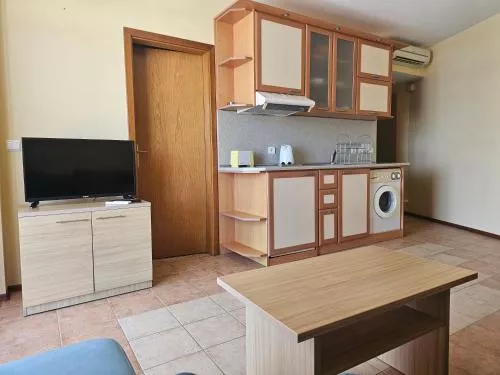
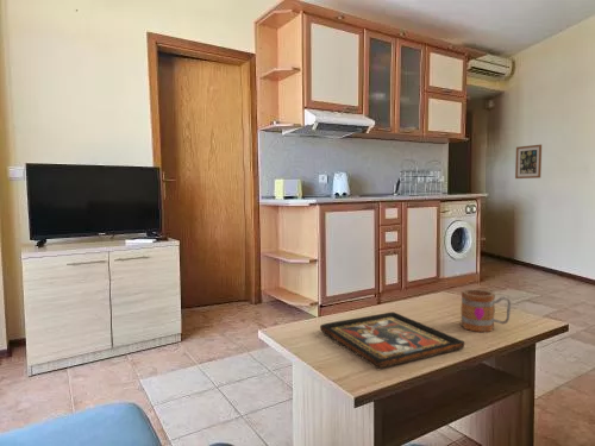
+ decorative tray [319,312,465,369]
+ mug [459,288,512,333]
+ wall art [514,144,543,180]
